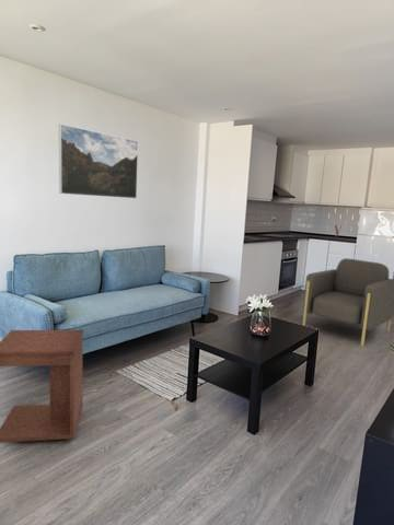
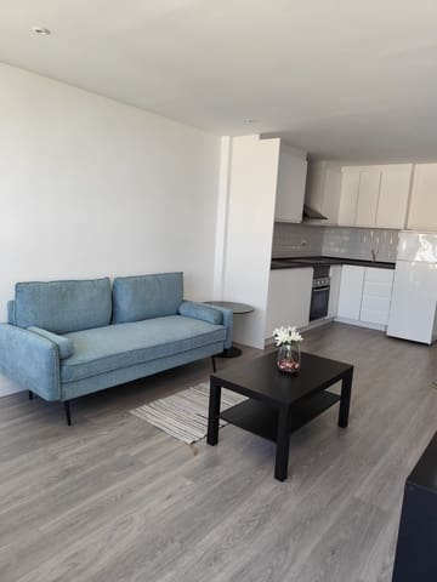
- armchair [302,257,394,348]
- side table [0,329,84,444]
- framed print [58,122,139,199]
